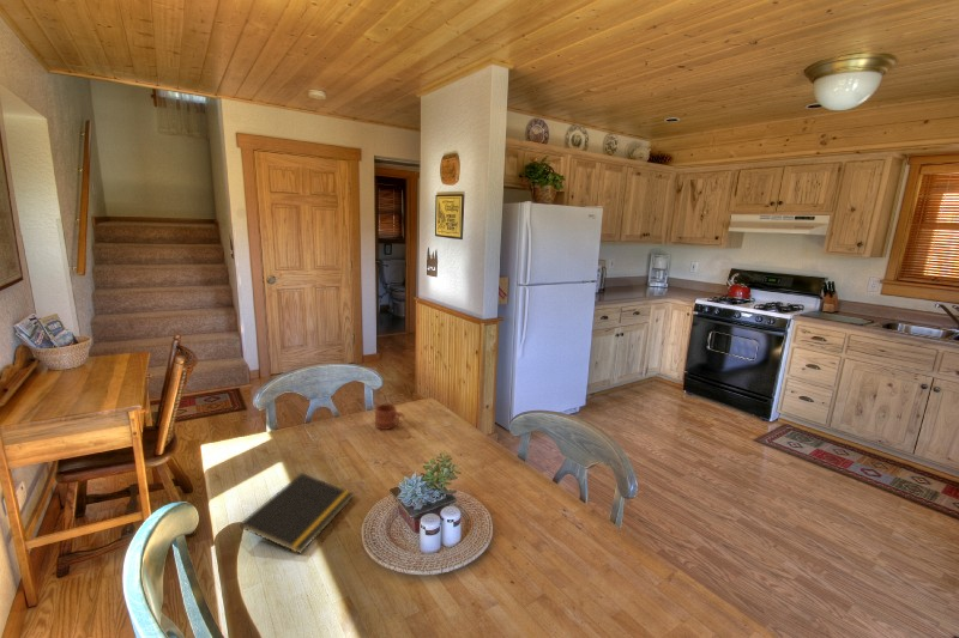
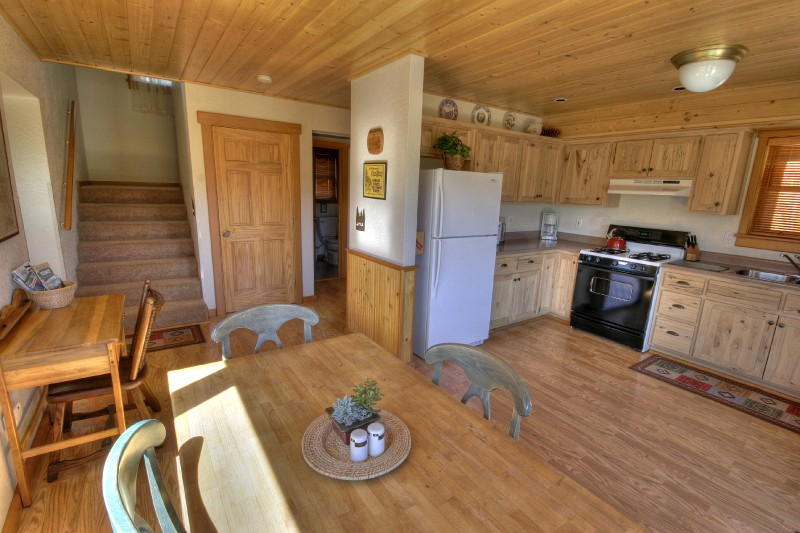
- mug [374,403,406,431]
- notepad [239,472,355,555]
